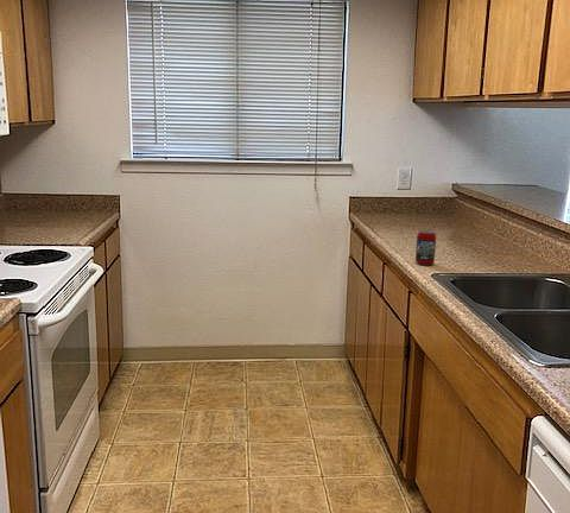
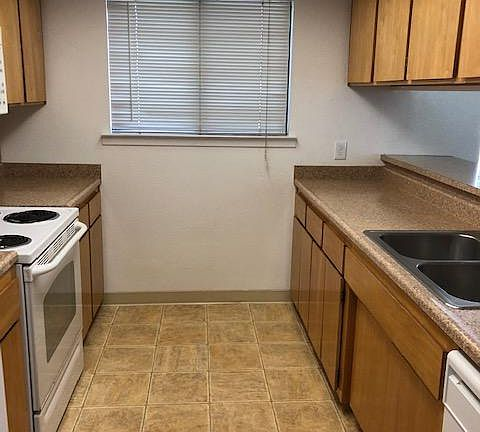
- beverage can [414,229,437,266]
